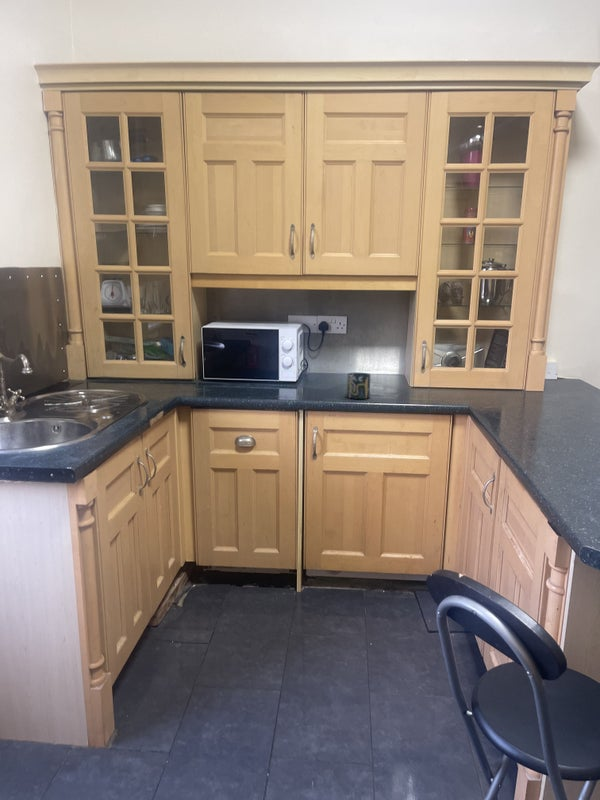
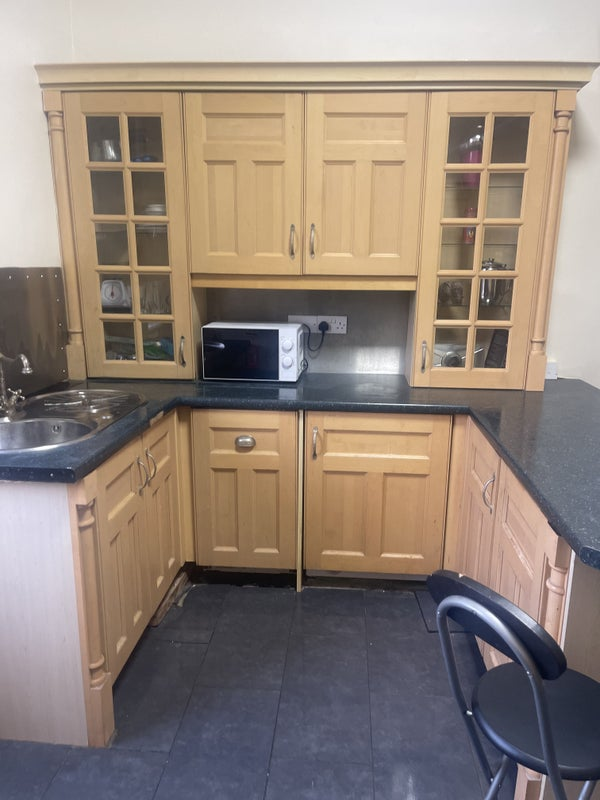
- cup [346,372,371,400]
